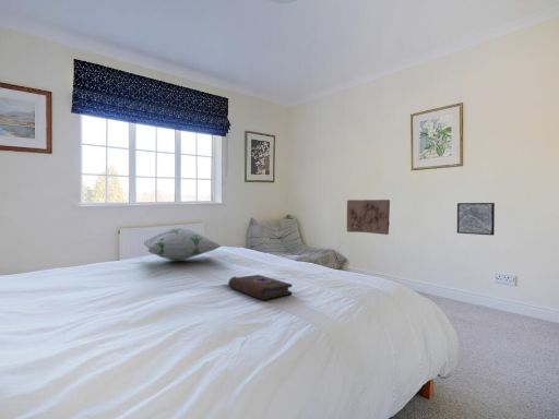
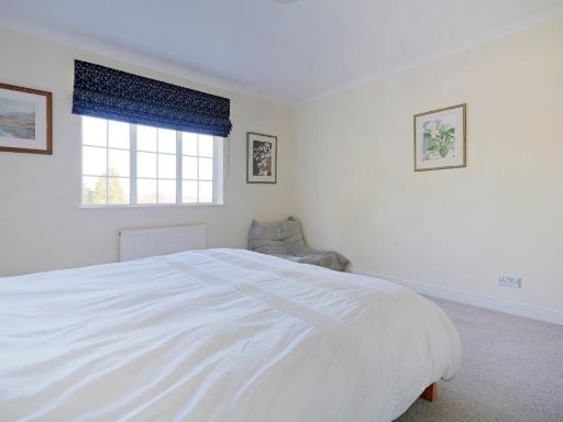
- relief panel [346,199,391,236]
- book [227,274,293,302]
- decorative pillow [142,227,223,262]
- wall art [456,202,496,237]
